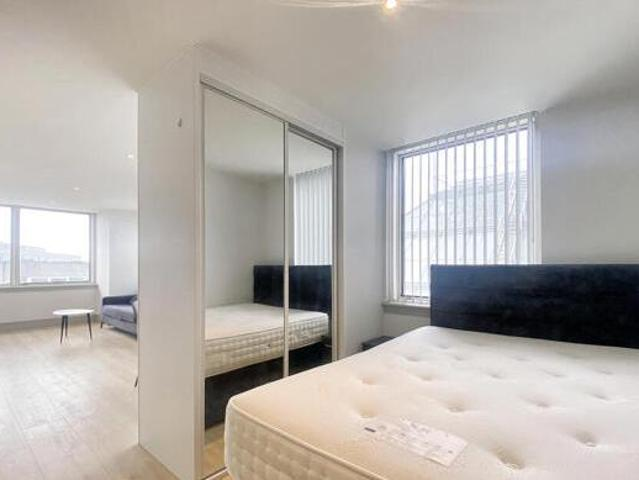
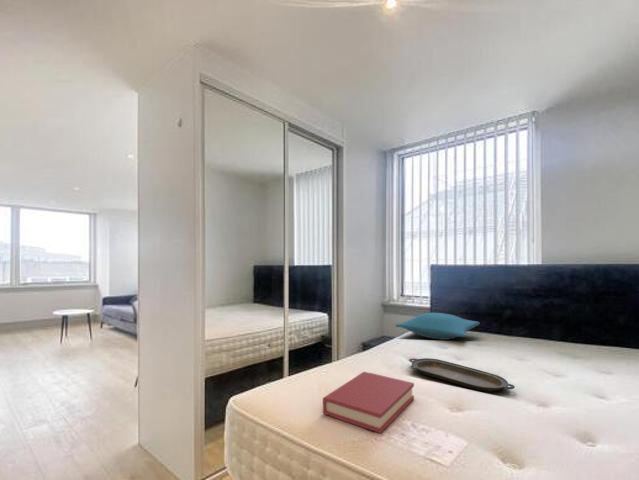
+ serving tray [408,357,516,393]
+ pillow [394,312,481,341]
+ hardback book [322,371,415,434]
